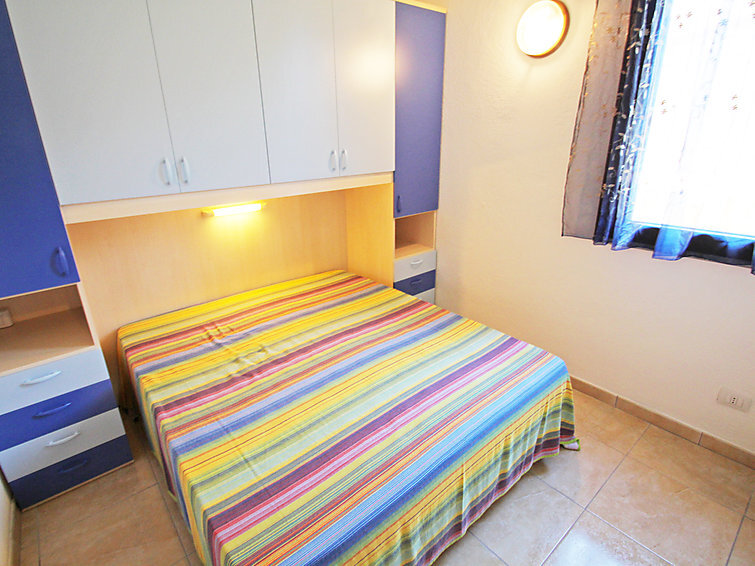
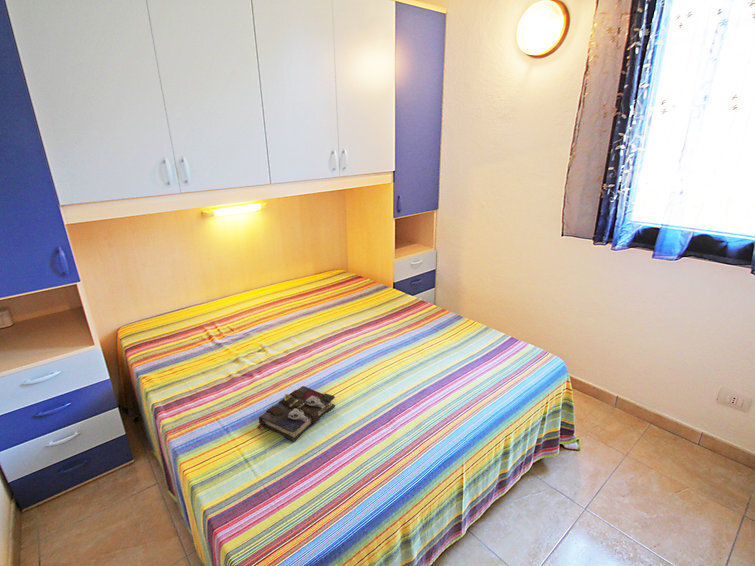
+ book [256,385,336,443]
